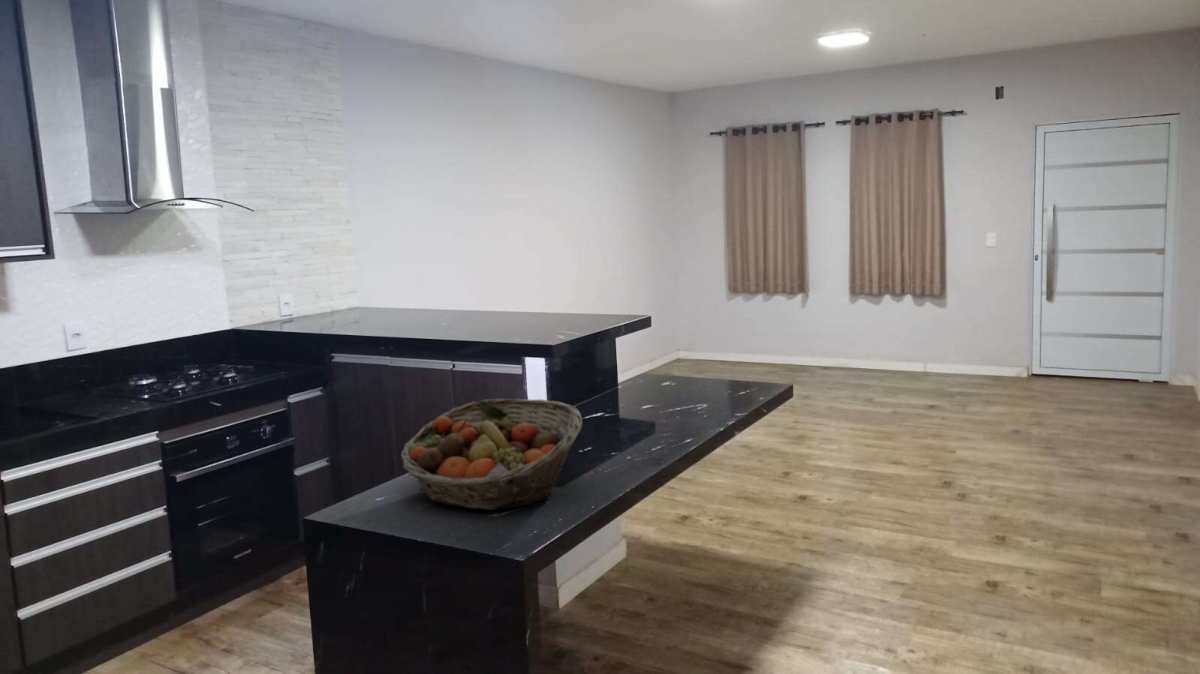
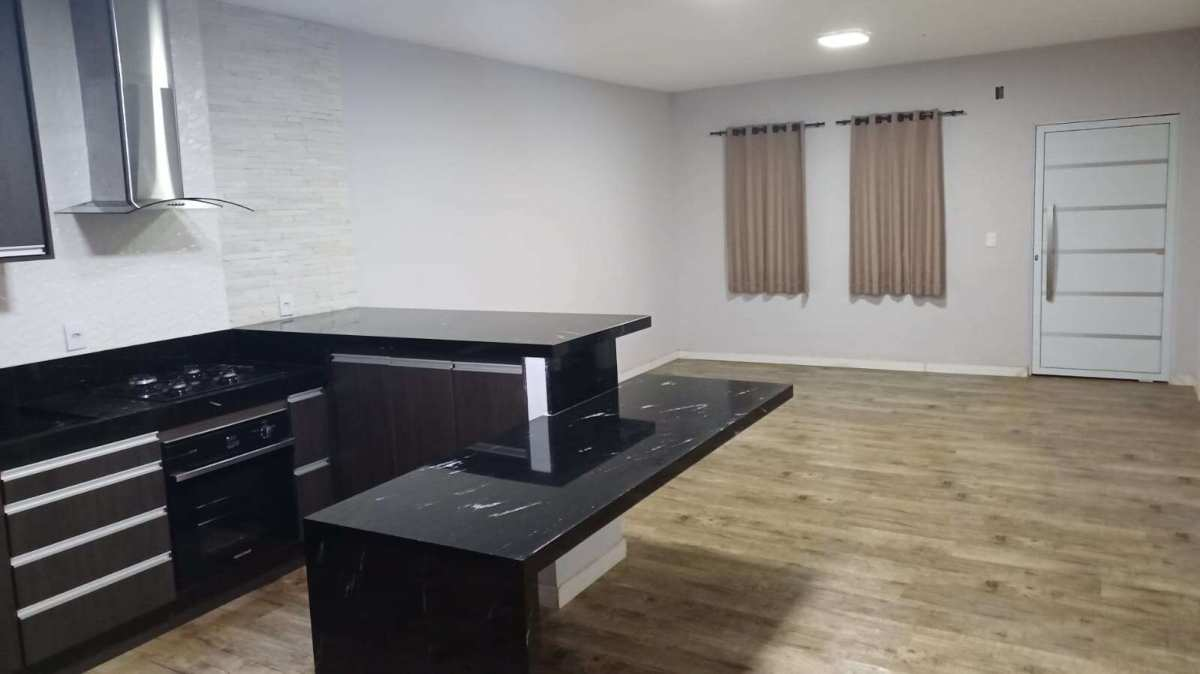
- fruit basket [399,398,583,511]
